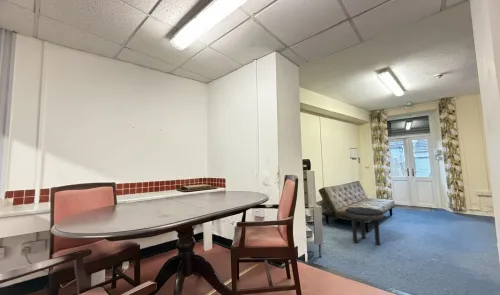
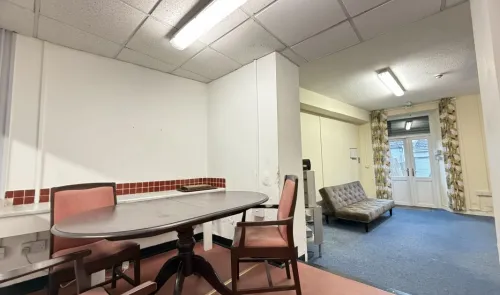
- side table [344,206,384,246]
